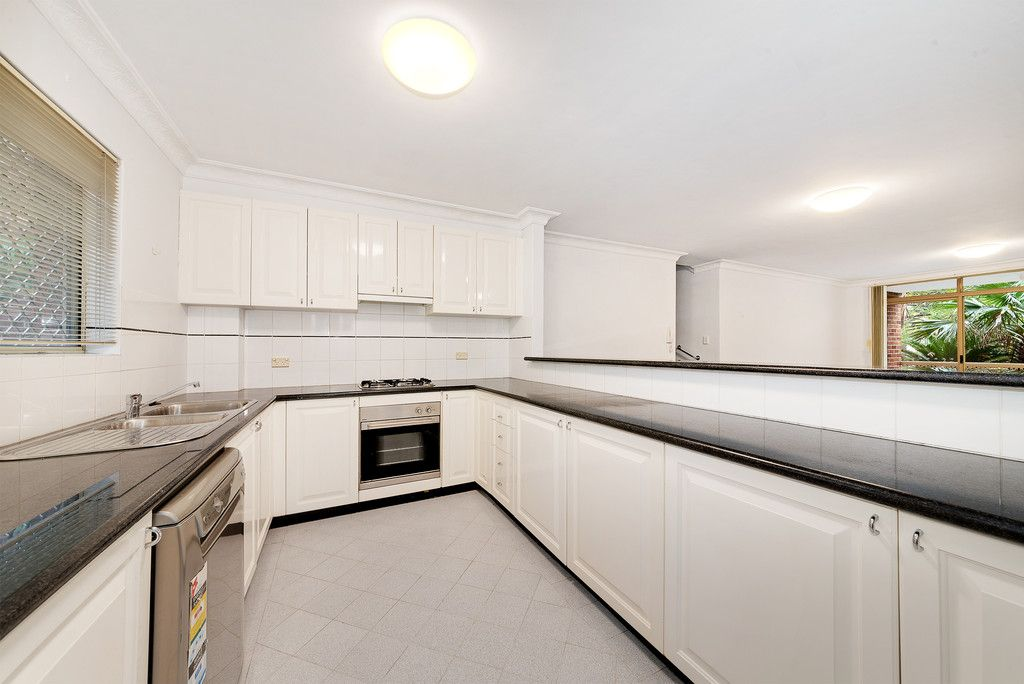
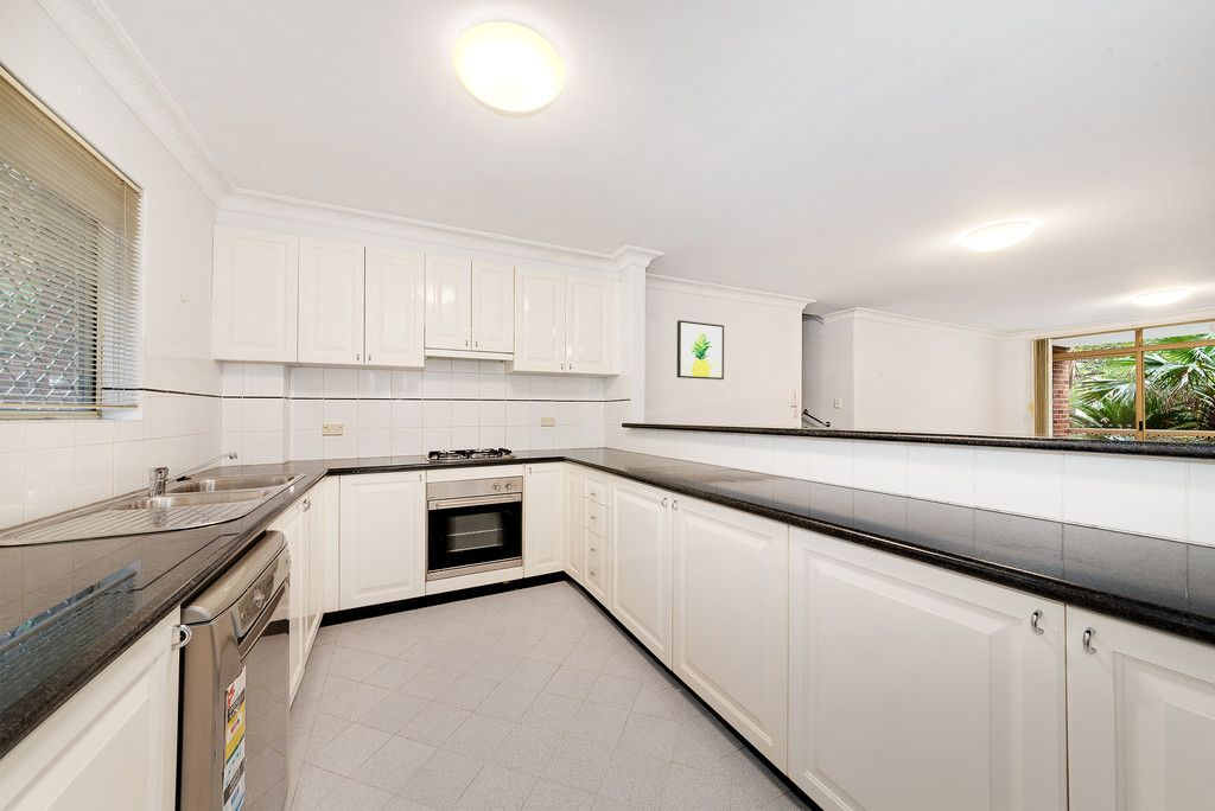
+ wall art [676,319,725,381]
